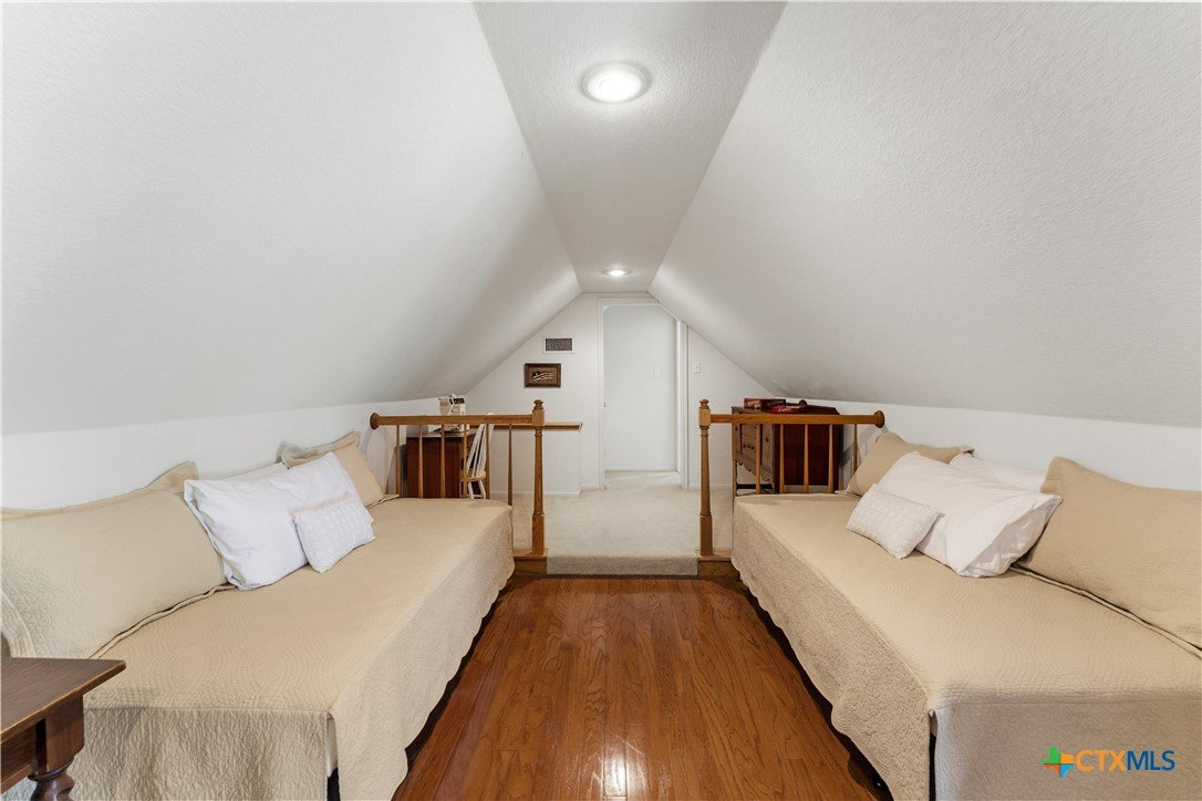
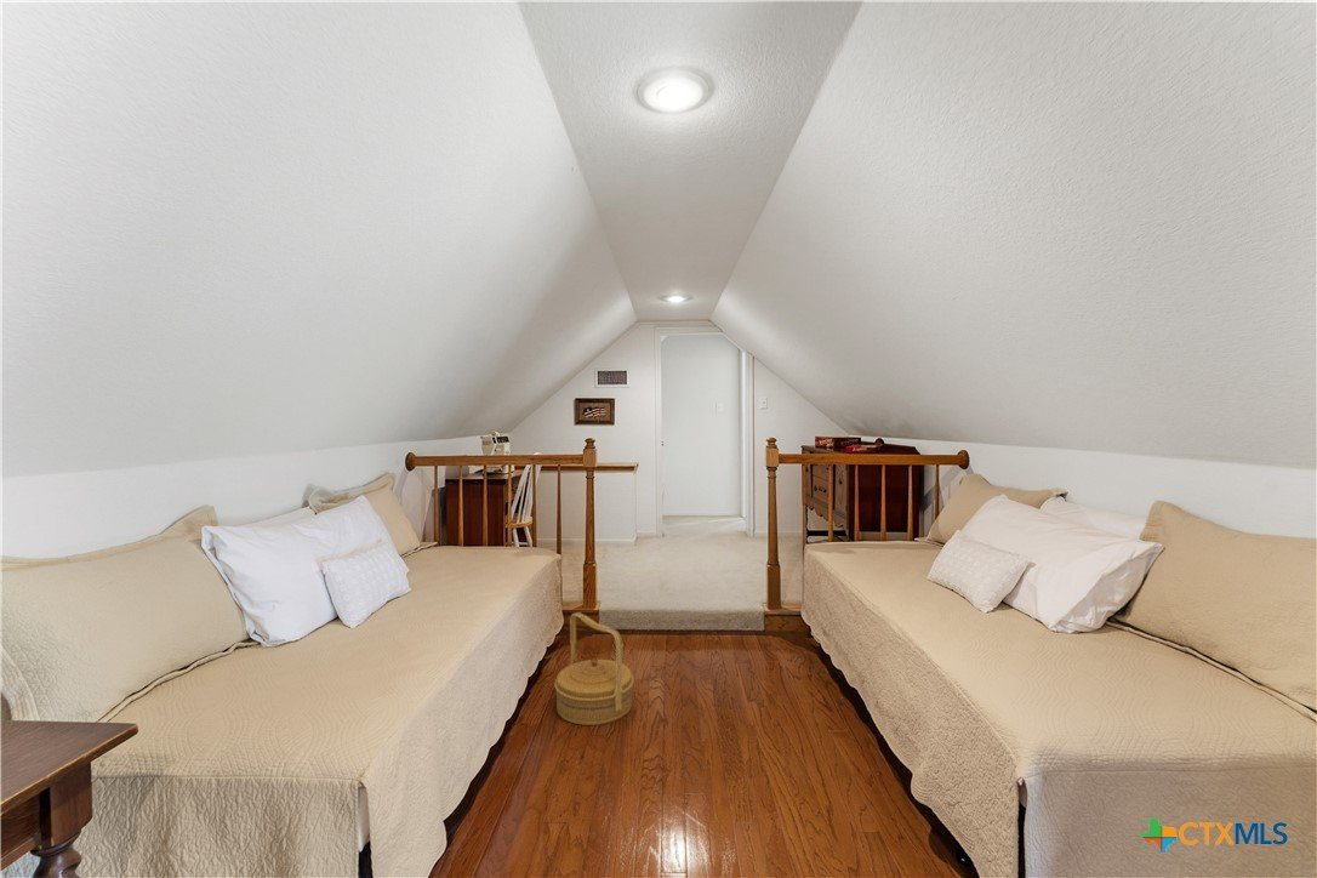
+ basket [553,611,635,726]
